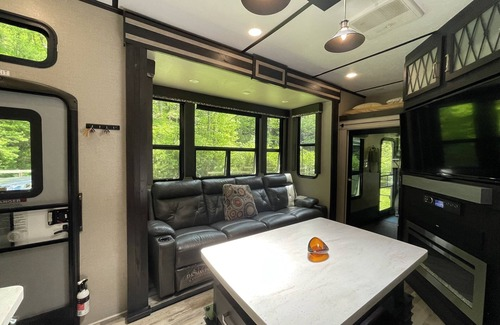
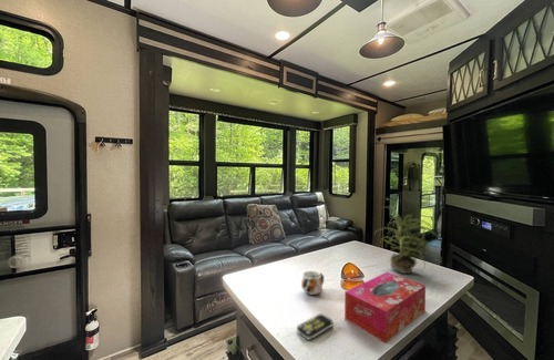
+ potted plant [373,205,443,275]
+ remote control [296,312,334,341]
+ tissue box [343,271,427,344]
+ mug [300,270,325,296]
